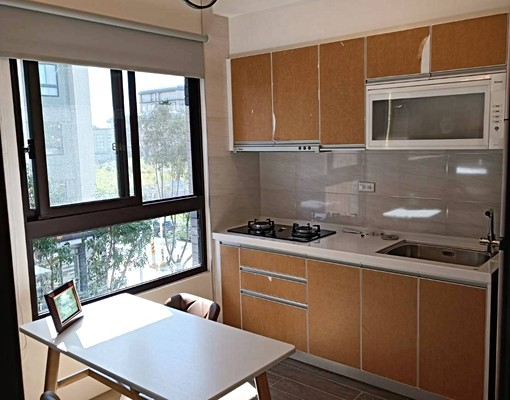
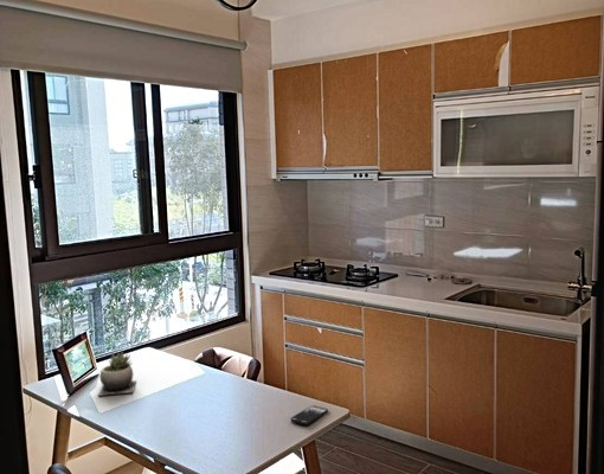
+ smartphone [290,404,329,425]
+ succulent plant [97,350,137,397]
